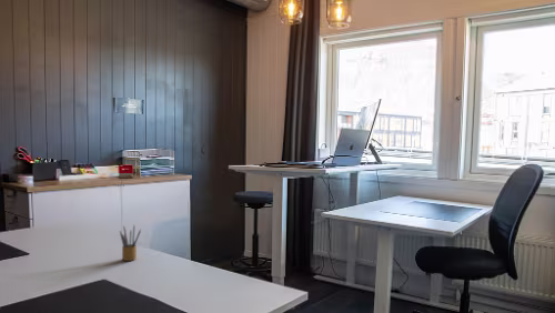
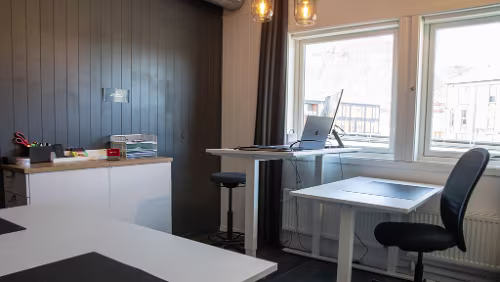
- pencil box [119,224,142,262]
